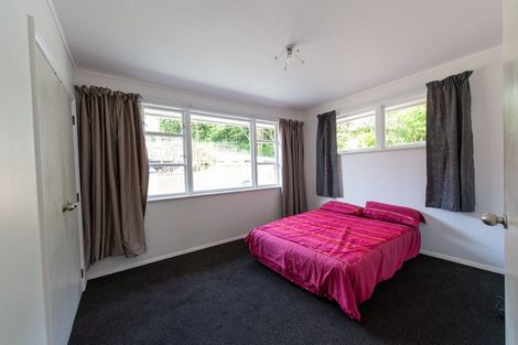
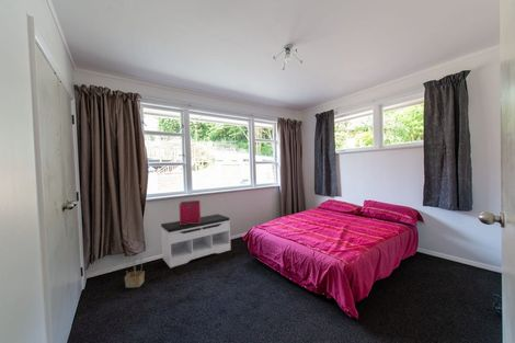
+ basket [124,254,146,288]
+ storage bin [179,199,202,225]
+ bench [160,213,232,268]
